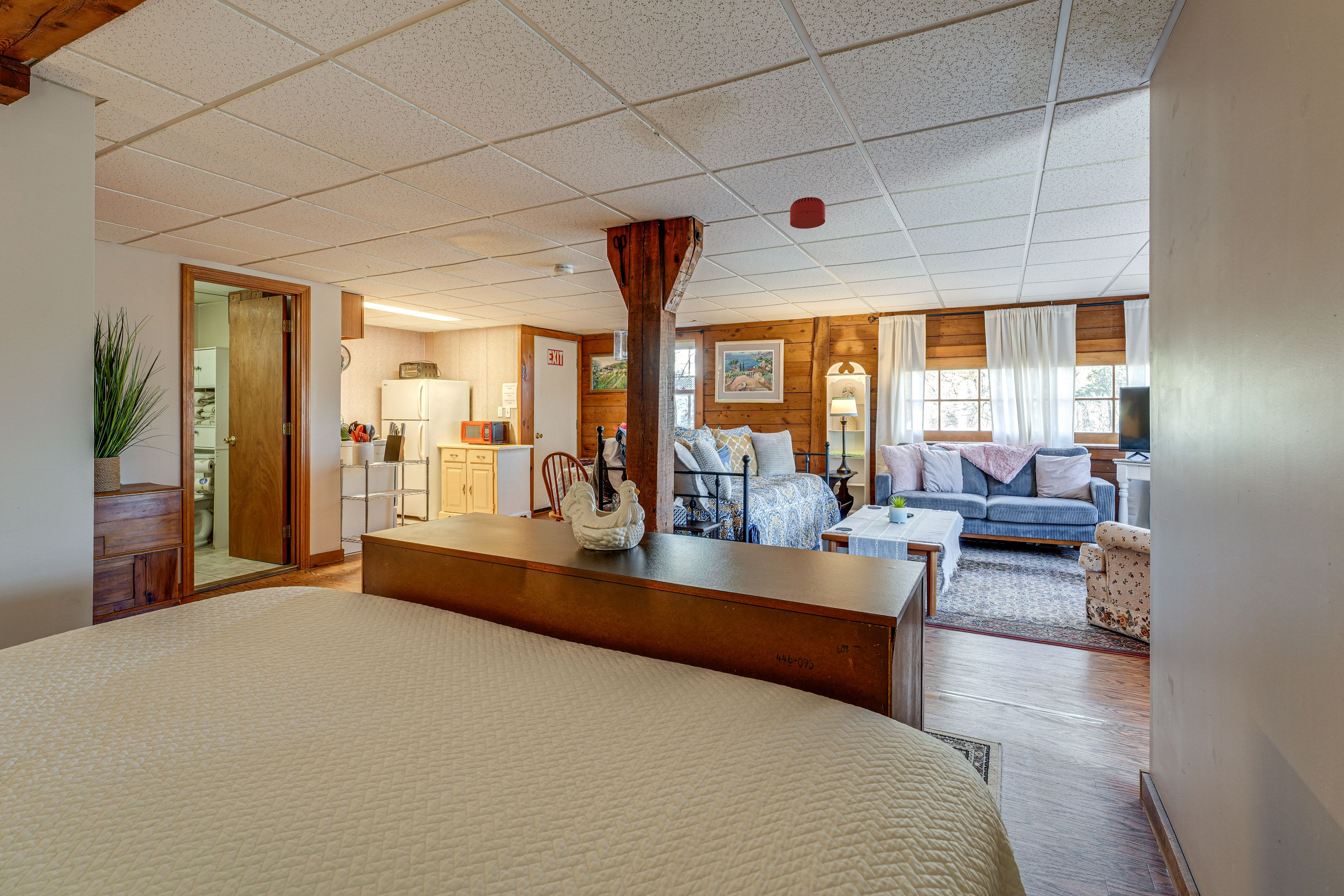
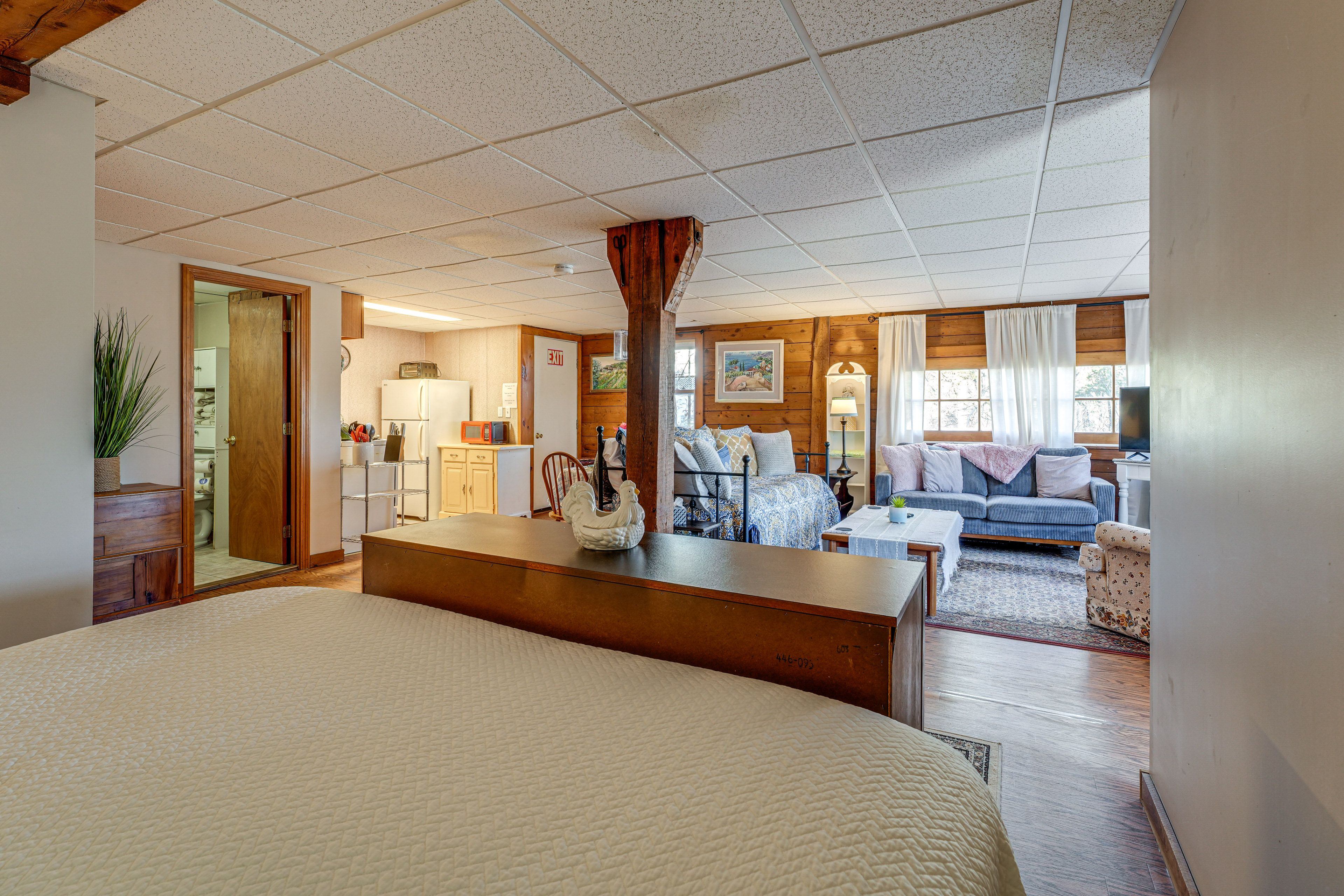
- smoke detector [790,197,826,229]
